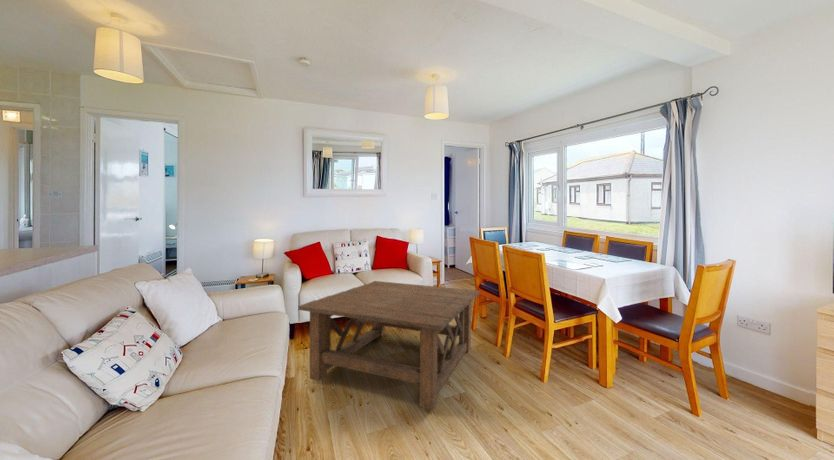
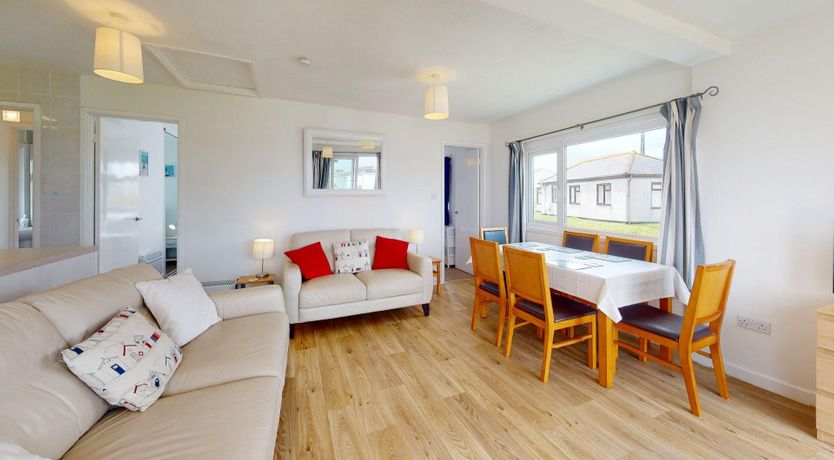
- coffee table [297,280,481,411]
